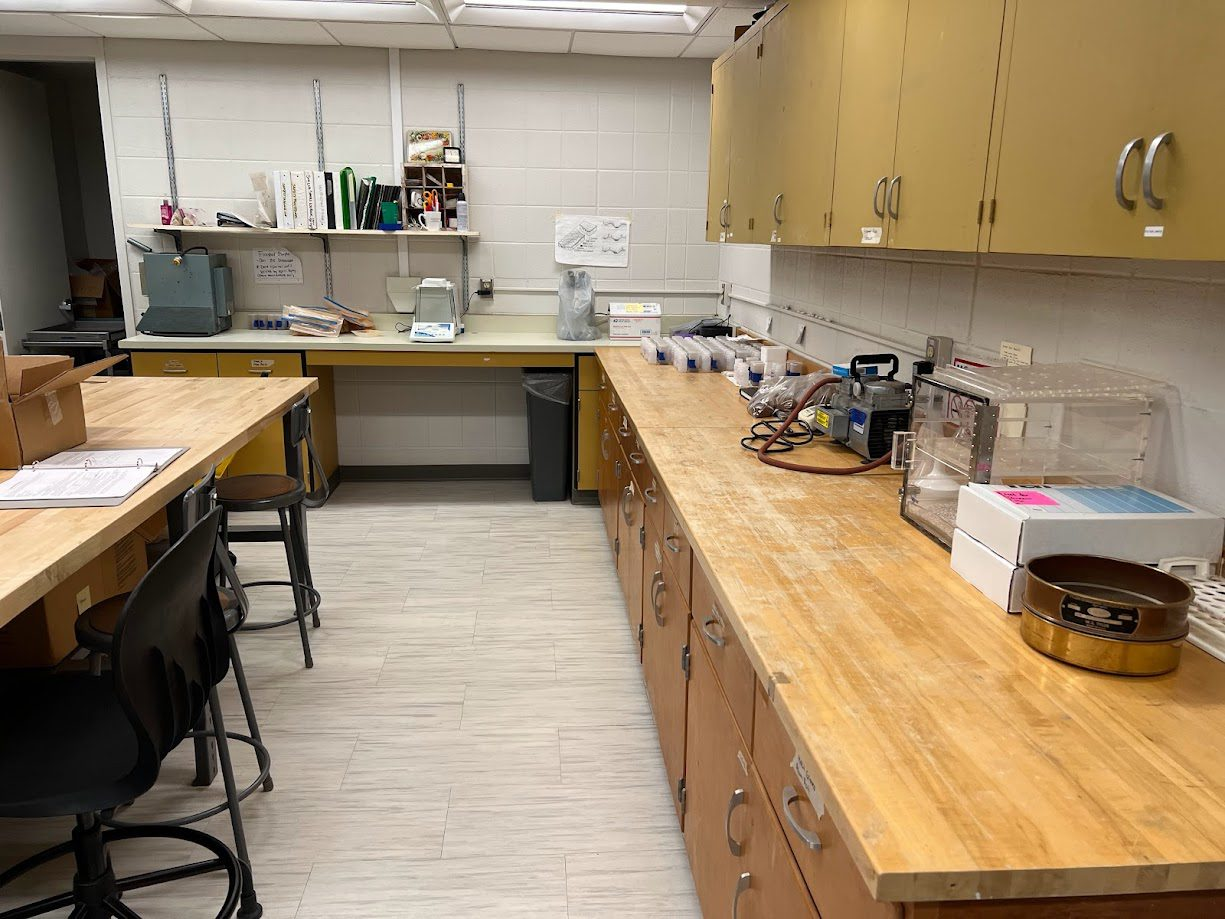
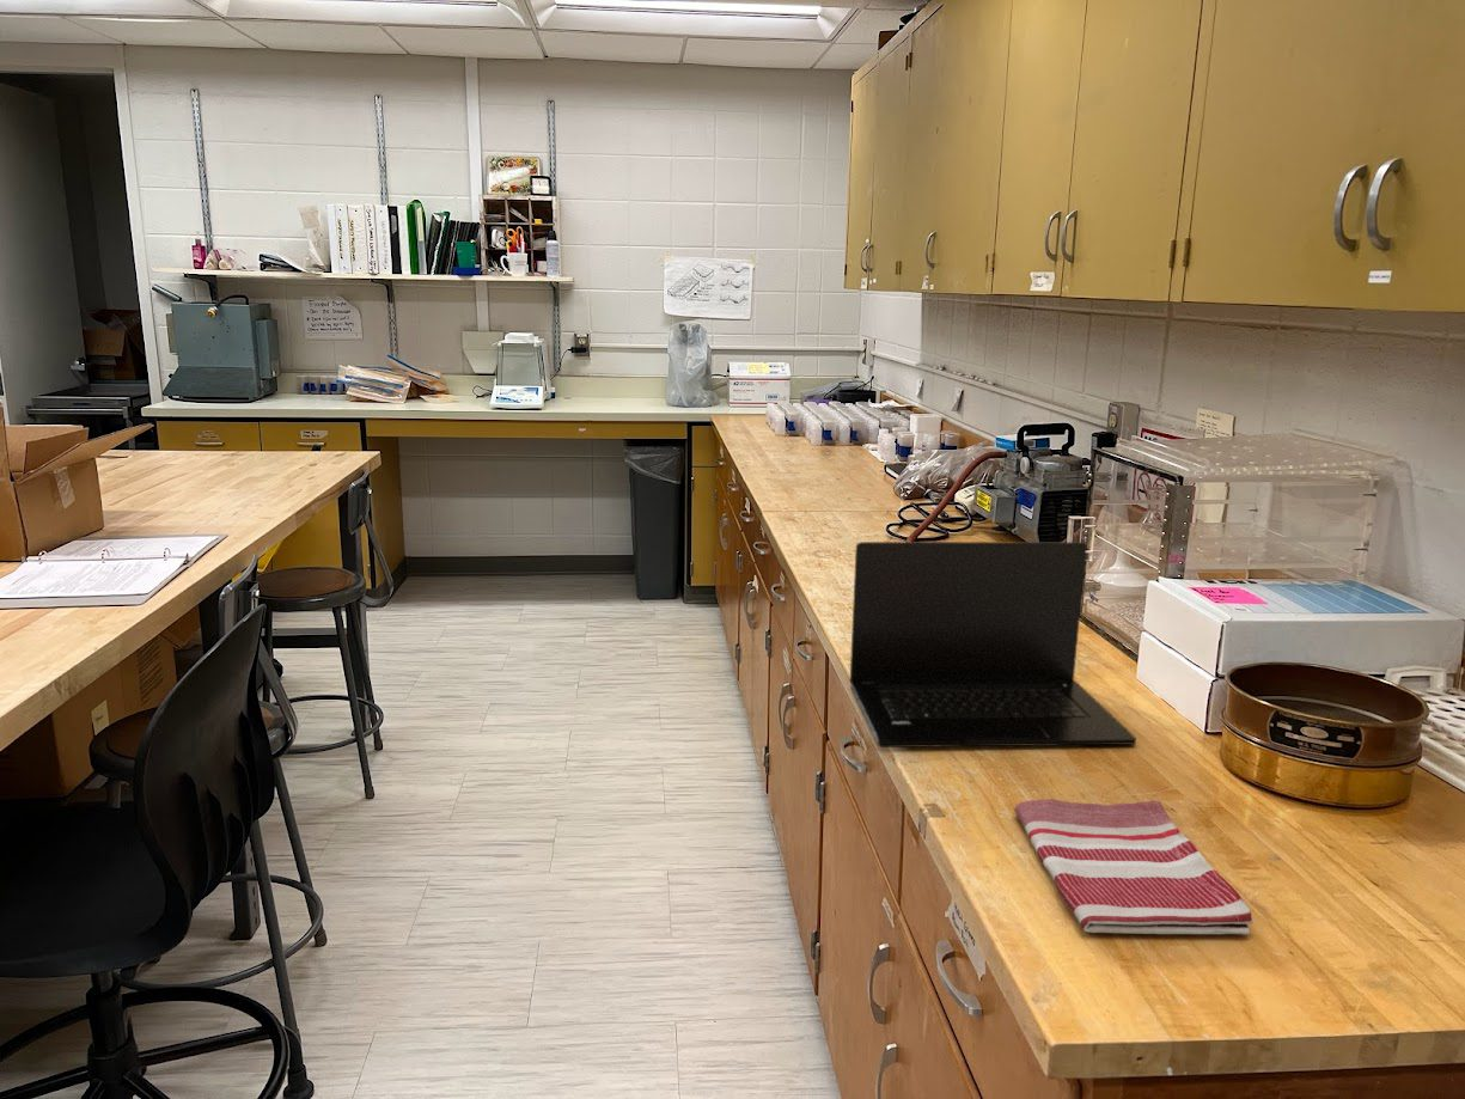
+ laptop [849,541,1137,749]
+ dish towel [1013,798,1255,936]
